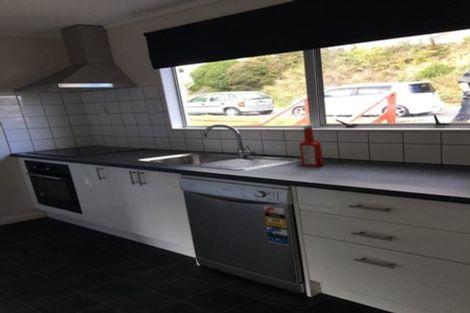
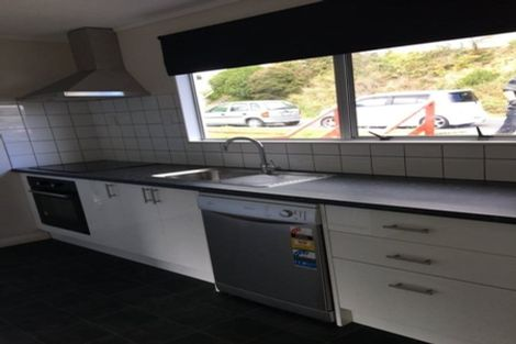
- soap bottle [298,123,324,167]
